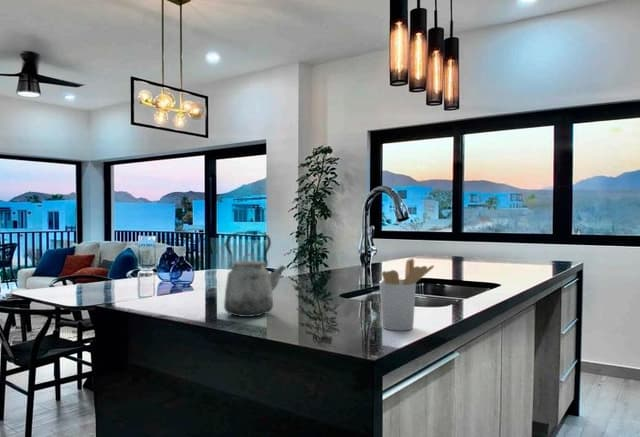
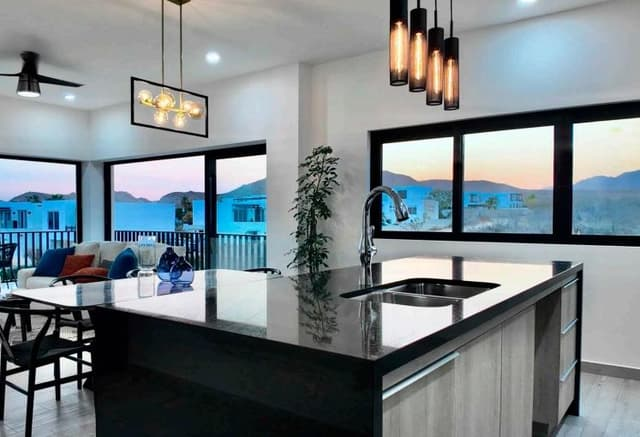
- utensil holder [378,258,435,332]
- kettle [223,231,288,318]
